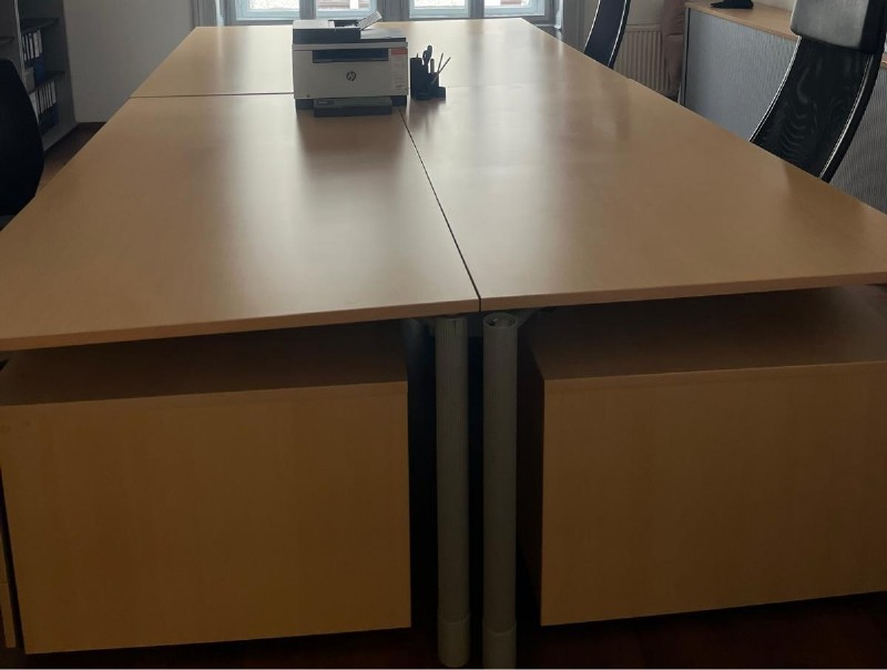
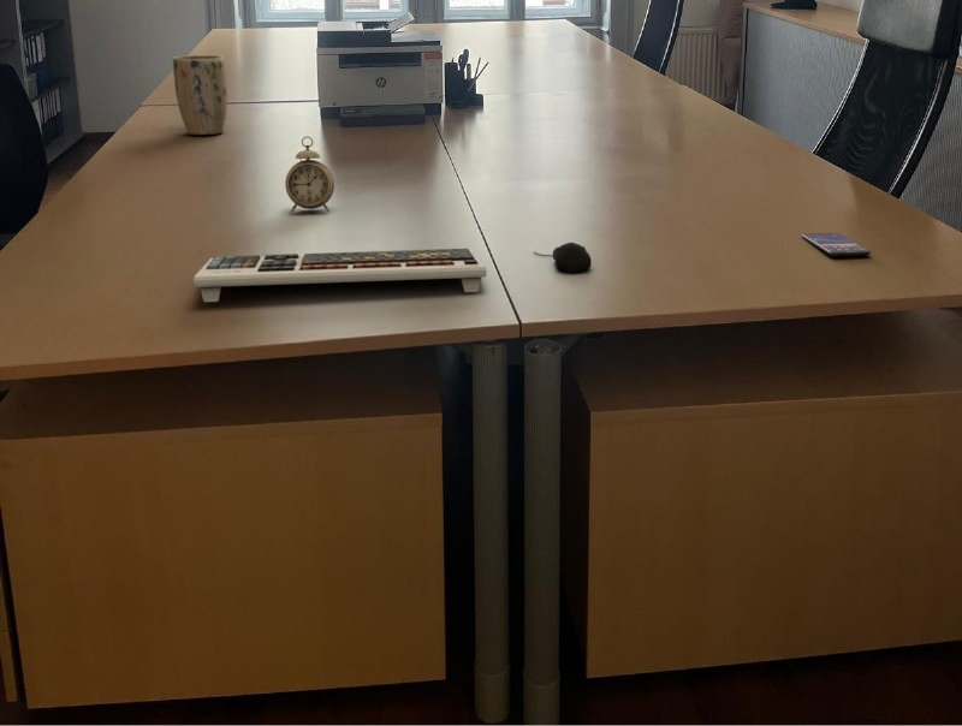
+ smartphone [801,232,872,257]
+ computer keyboard [192,248,487,303]
+ plant pot [172,54,228,136]
+ computer mouse [533,242,593,273]
+ alarm clock [284,136,335,214]
